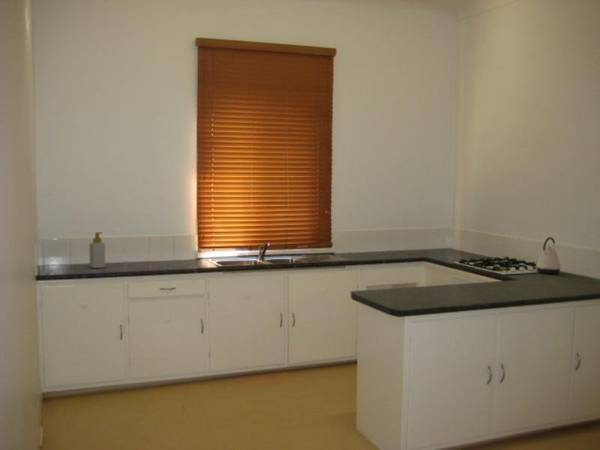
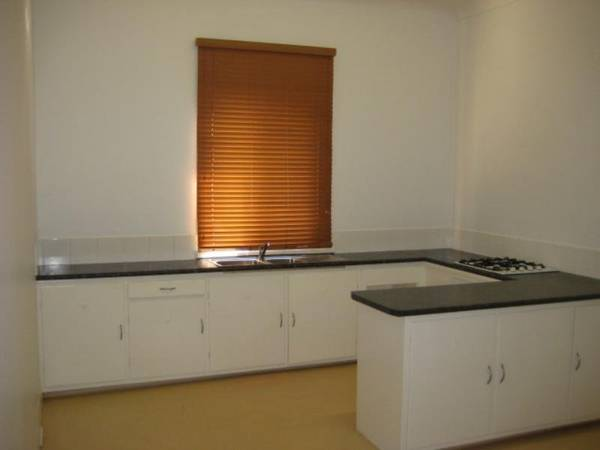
- soap bottle [88,231,106,269]
- kettle [535,236,562,275]
